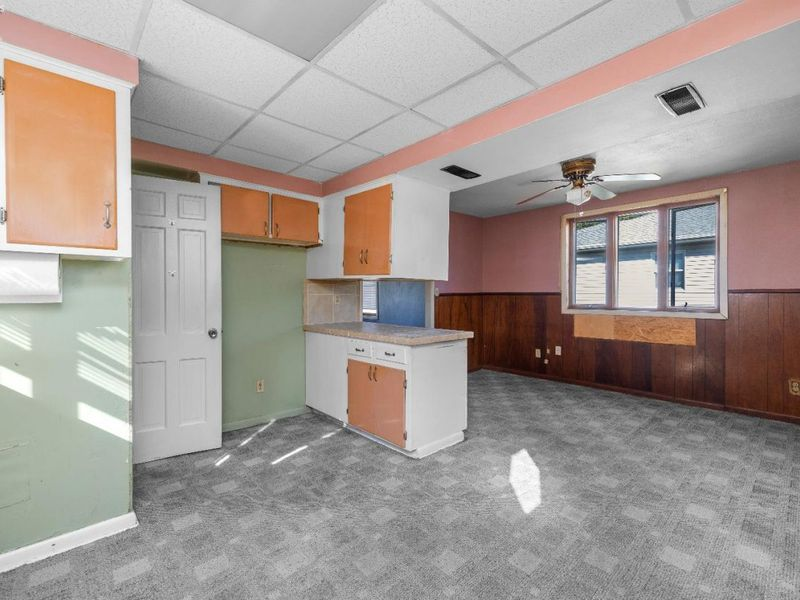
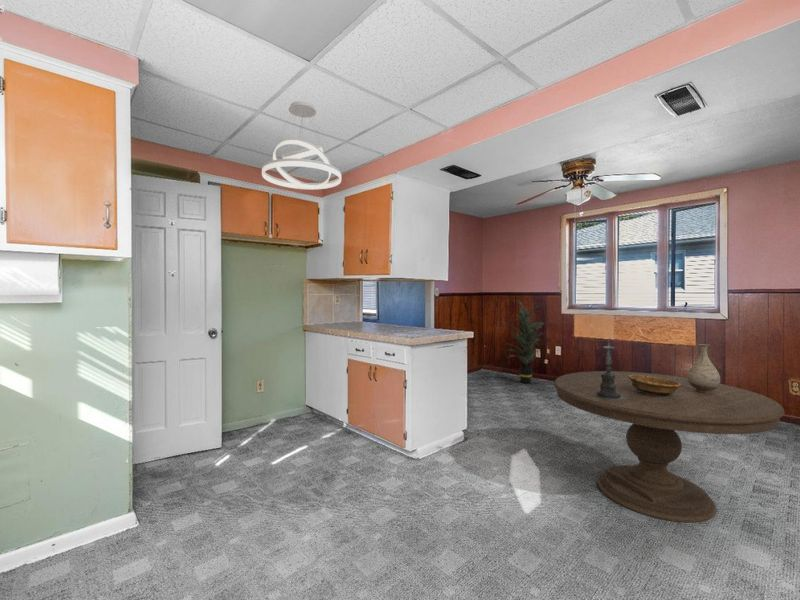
+ indoor plant [501,299,548,384]
+ vase [686,343,721,393]
+ decorative bowl [628,375,681,396]
+ dining table [553,370,786,523]
+ candle holder [587,337,630,401]
+ pendant light [261,100,342,190]
